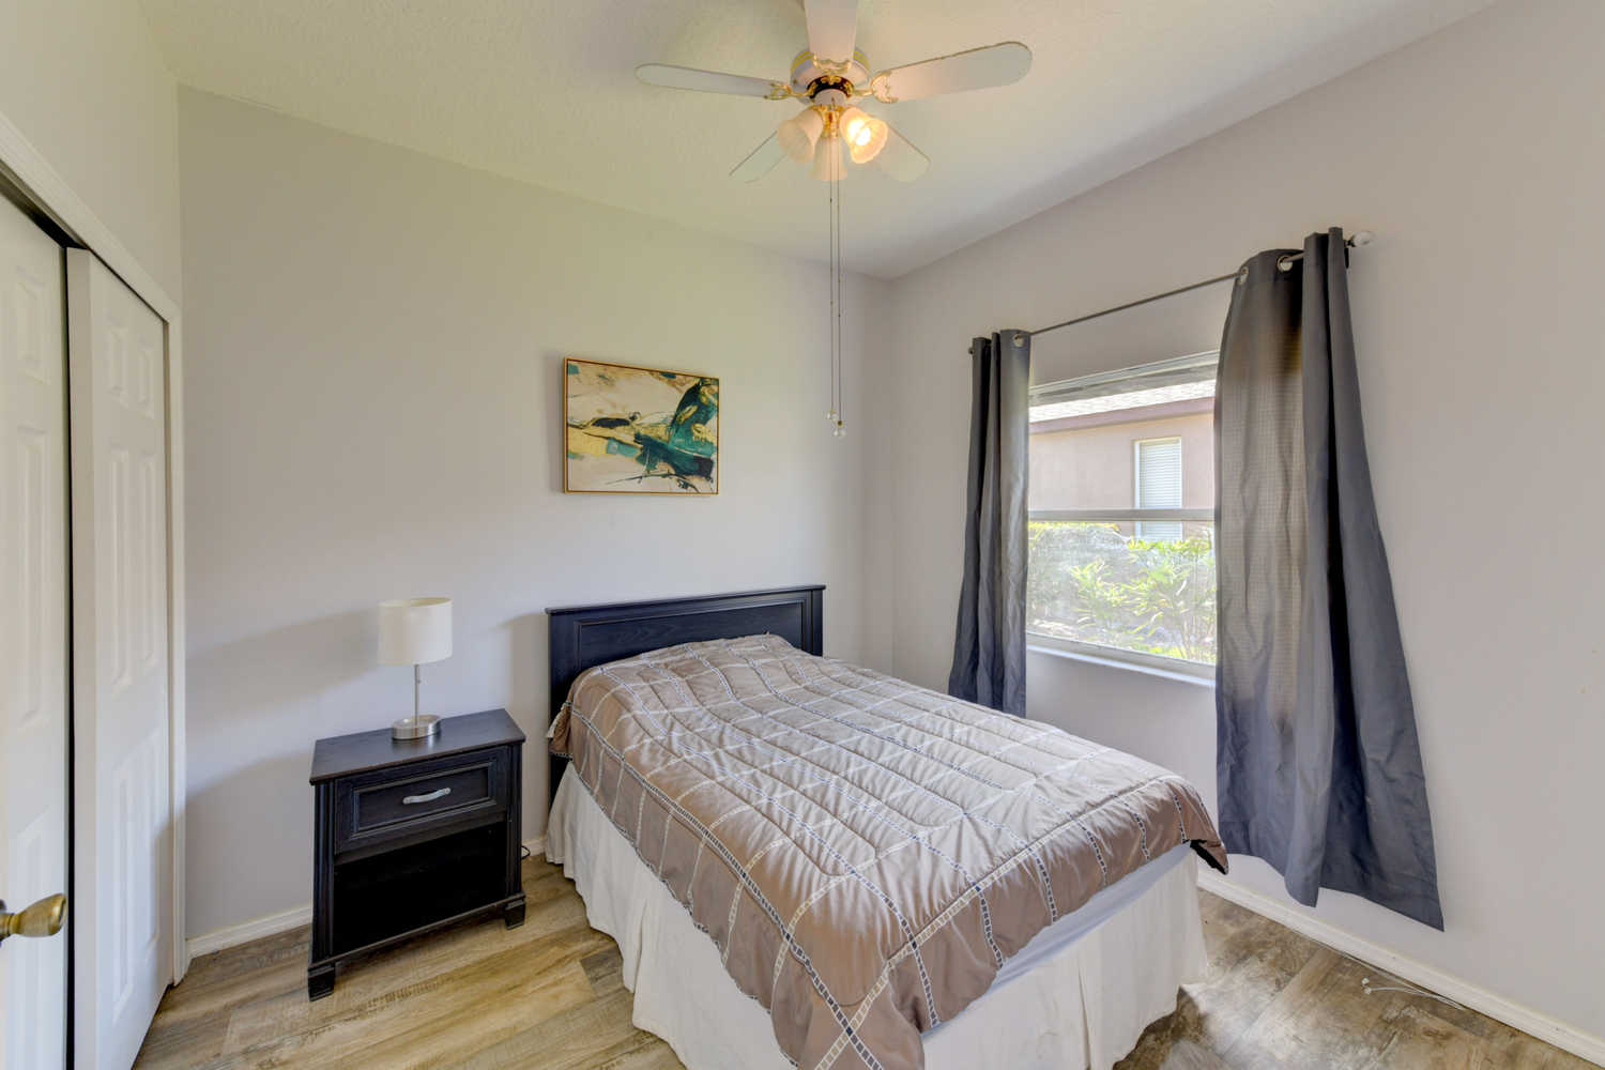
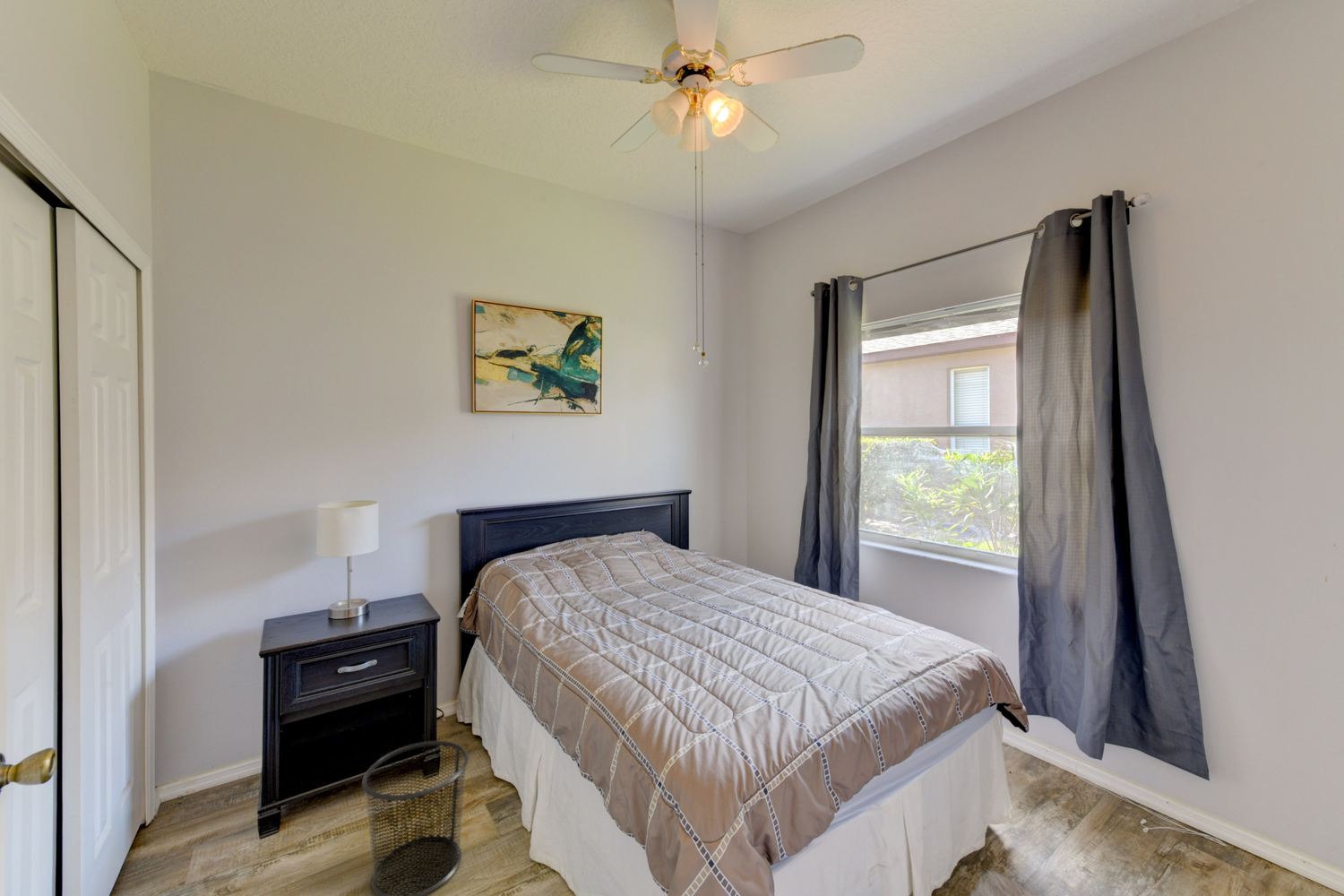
+ waste bin [361,740,470,896]
